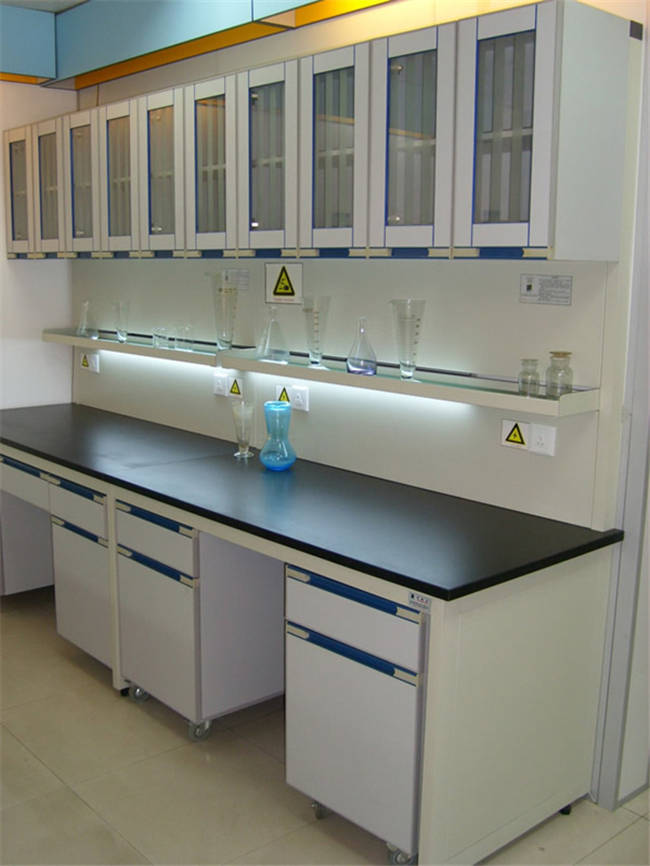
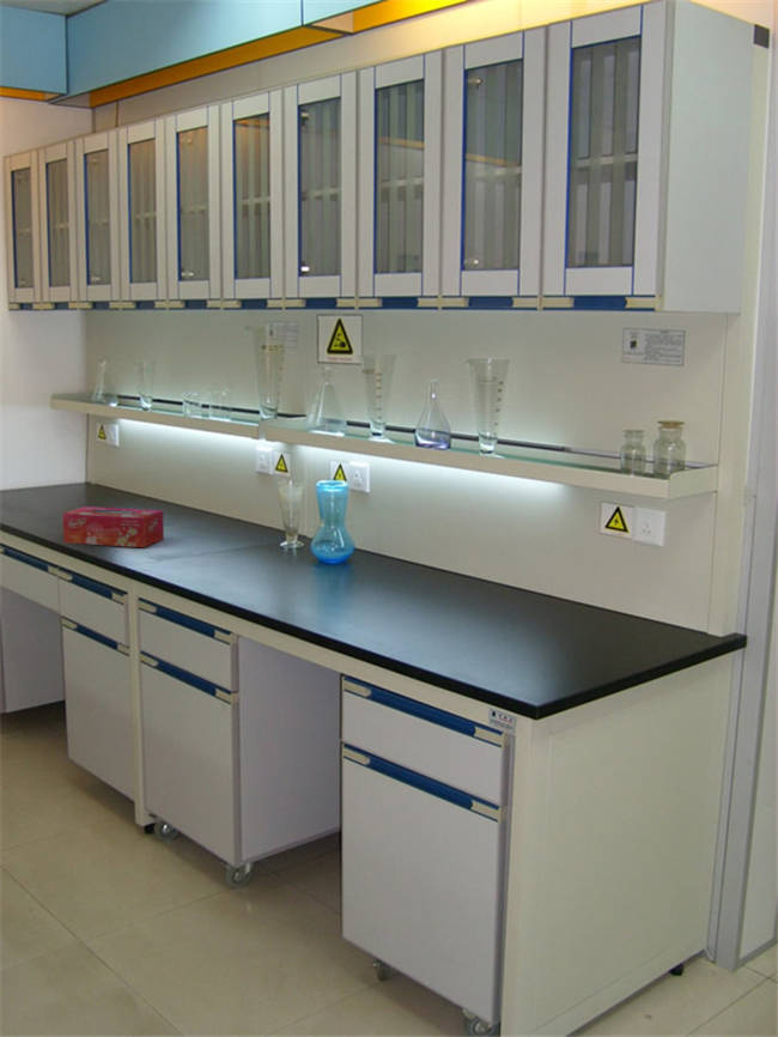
+ tissue box [61,505,165,548]
